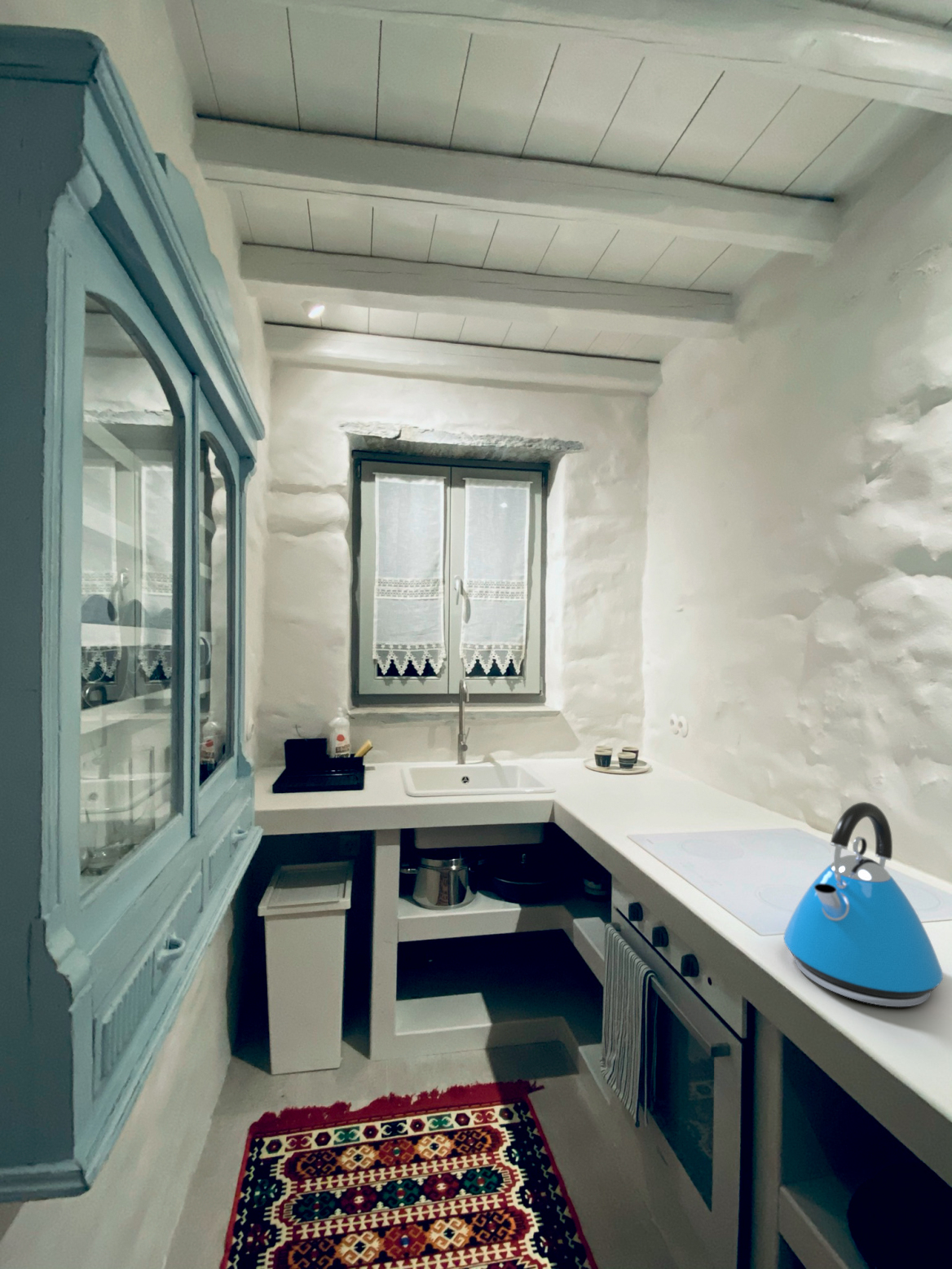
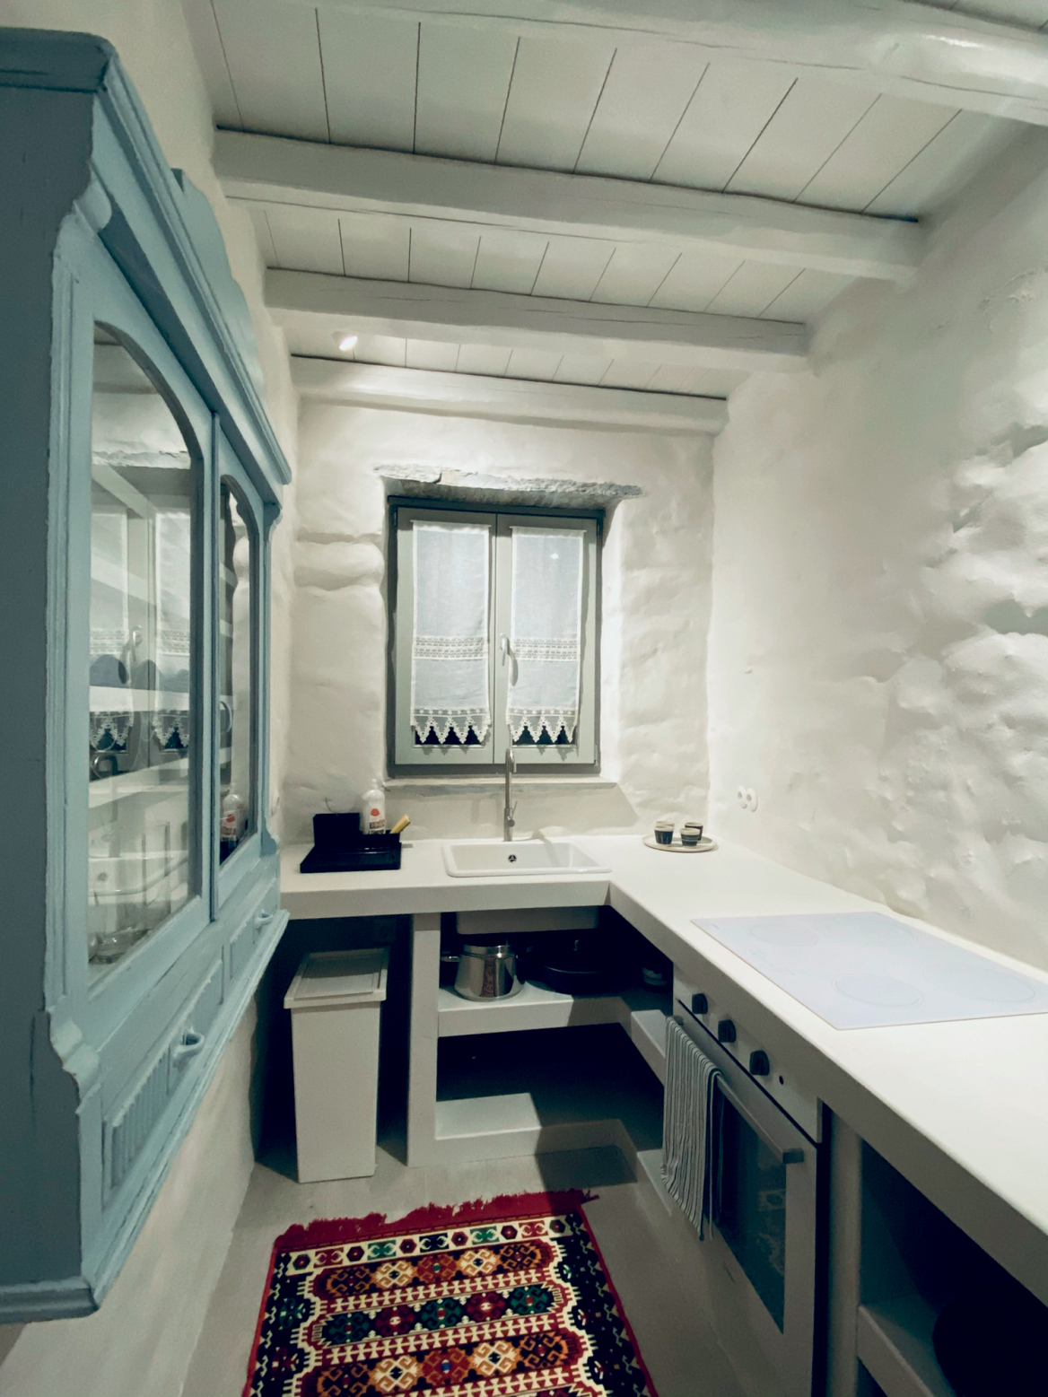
- kettle [782,801,944,1008]
